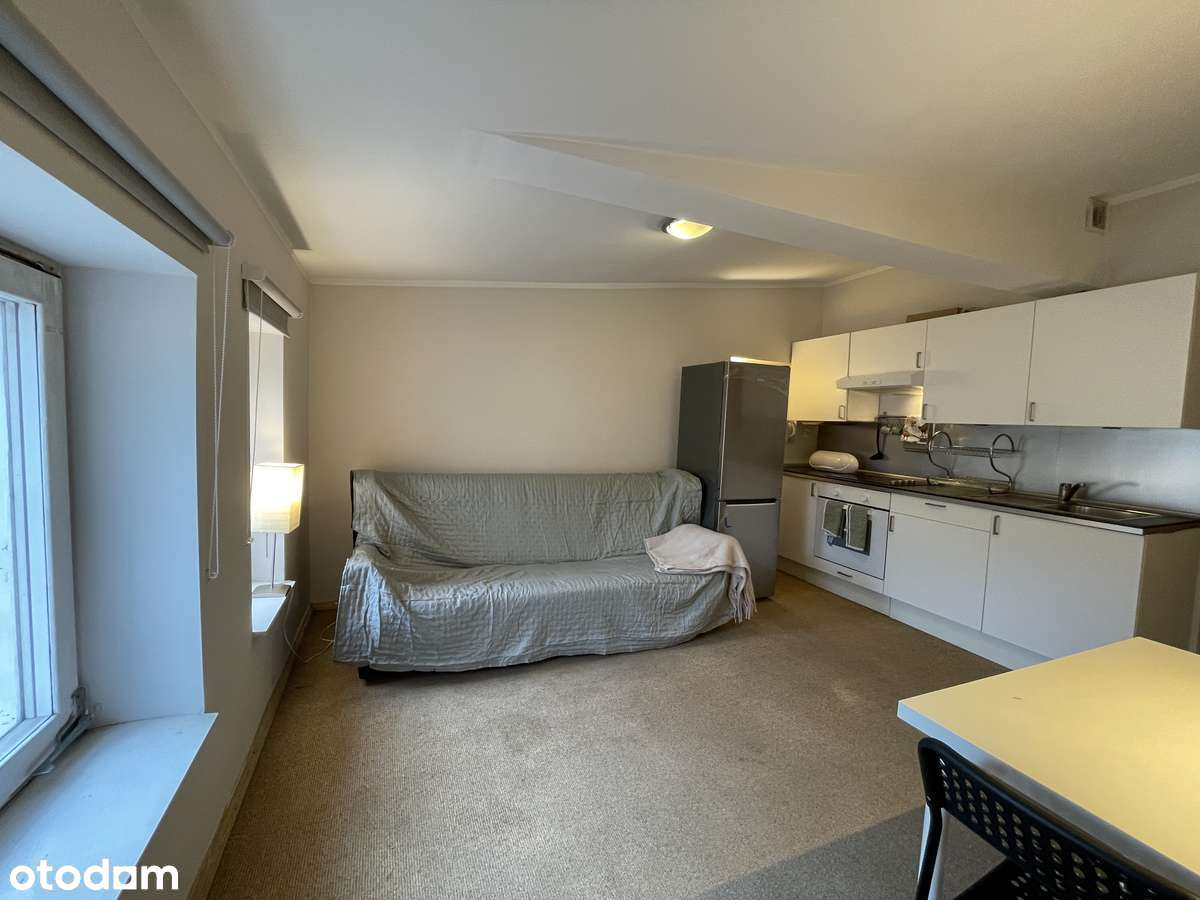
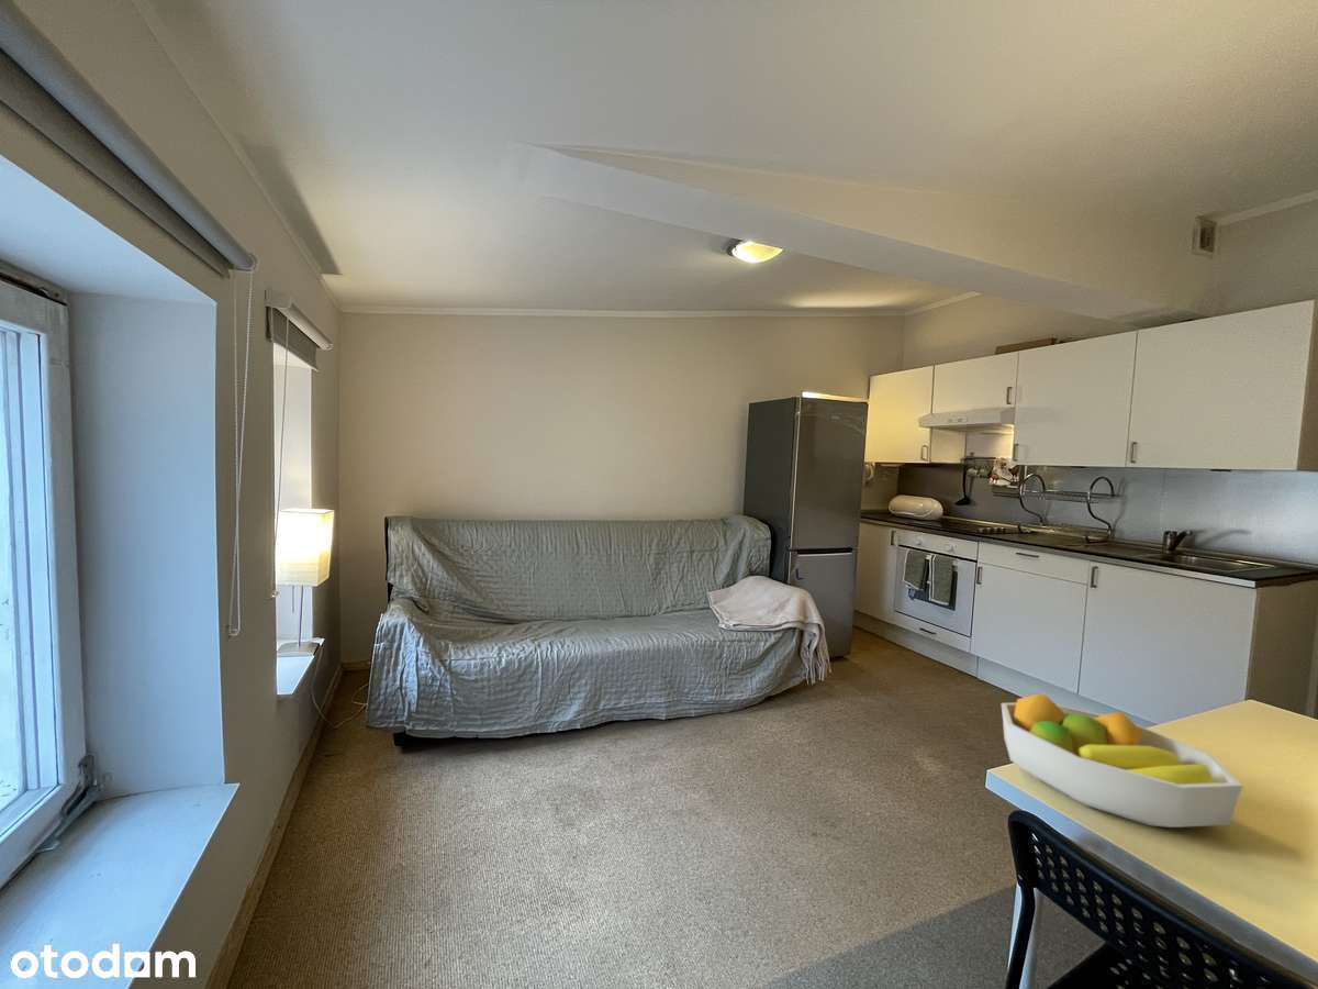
+ fruit bowl [1001,692,1244,829]
